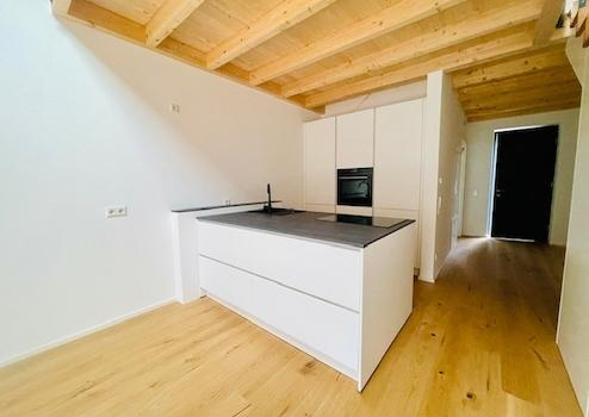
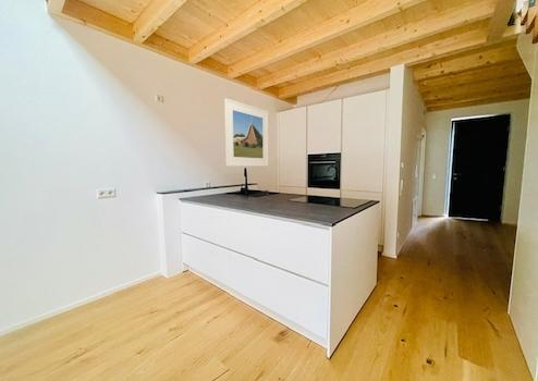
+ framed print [223,98,269,168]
